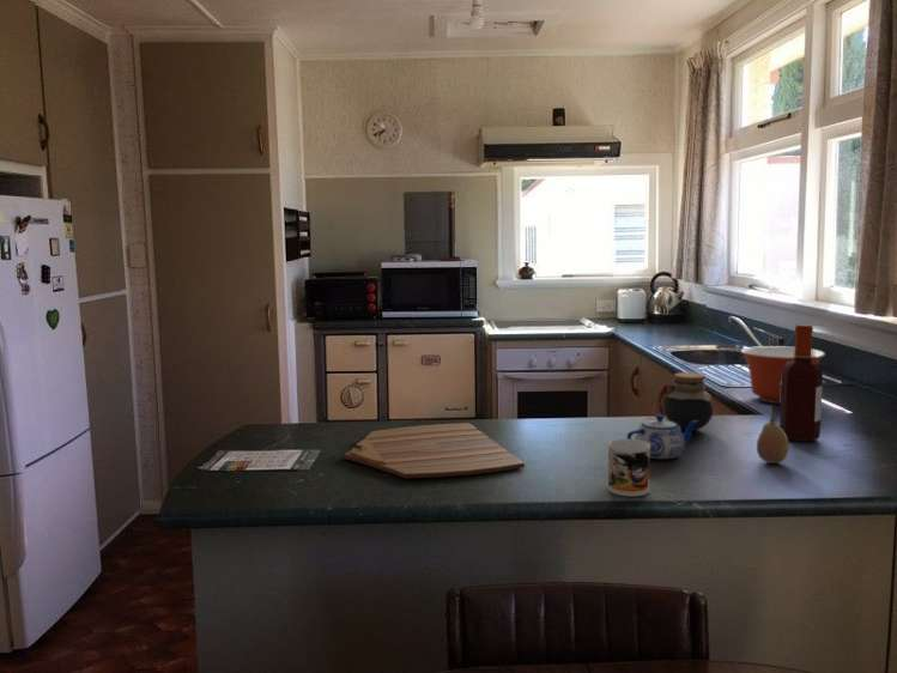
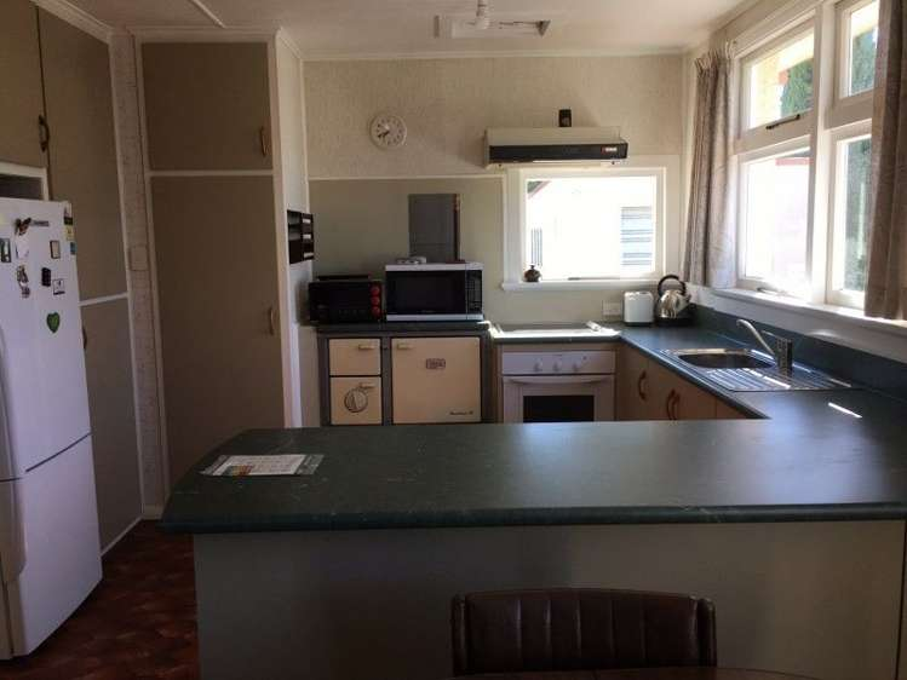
- fruit [756,410,790,465]
- jar [655,371,714,432]
- teapot [626,413,698,460]
- cutting board [343,422,526,479]
- mug [607,438,650,497]
- bottle [778,323,824,443]
- mixing bowl [740,345,826,405]
